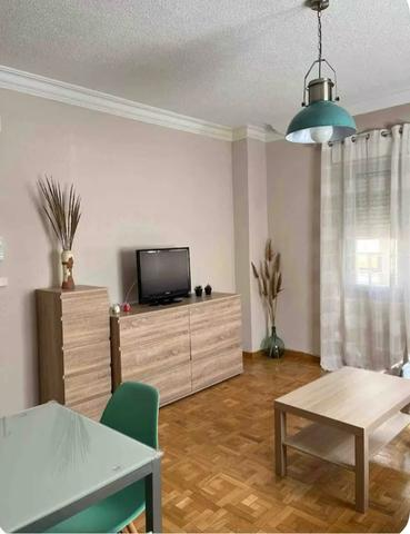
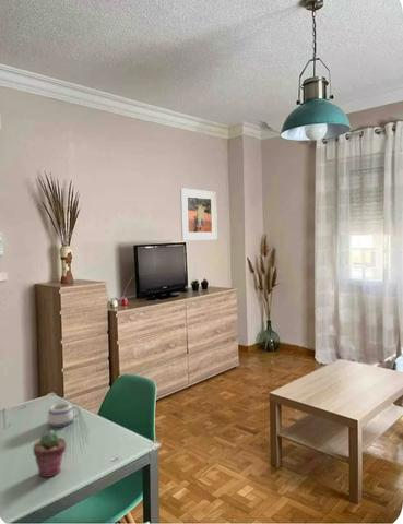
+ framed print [179,187,218,241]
+ potted succulent [32,429,67,478]
+ mug [47,402,82,428]
